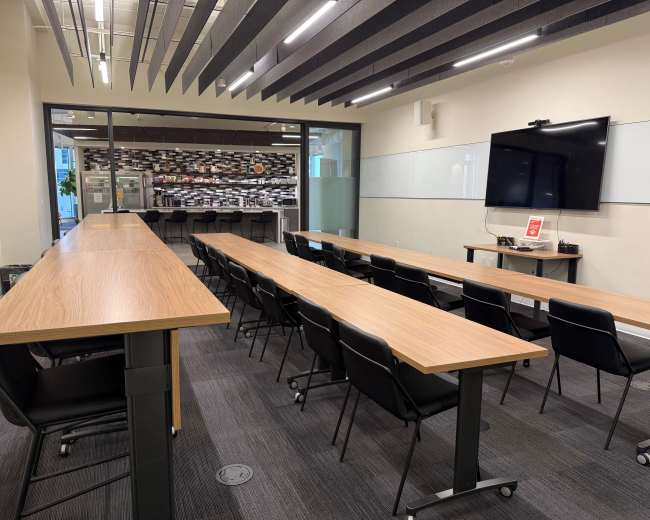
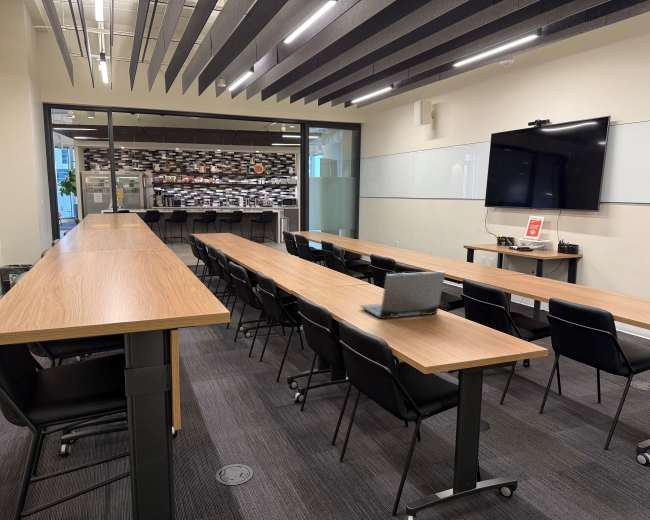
+ laptop computer [360,270,447,320]
